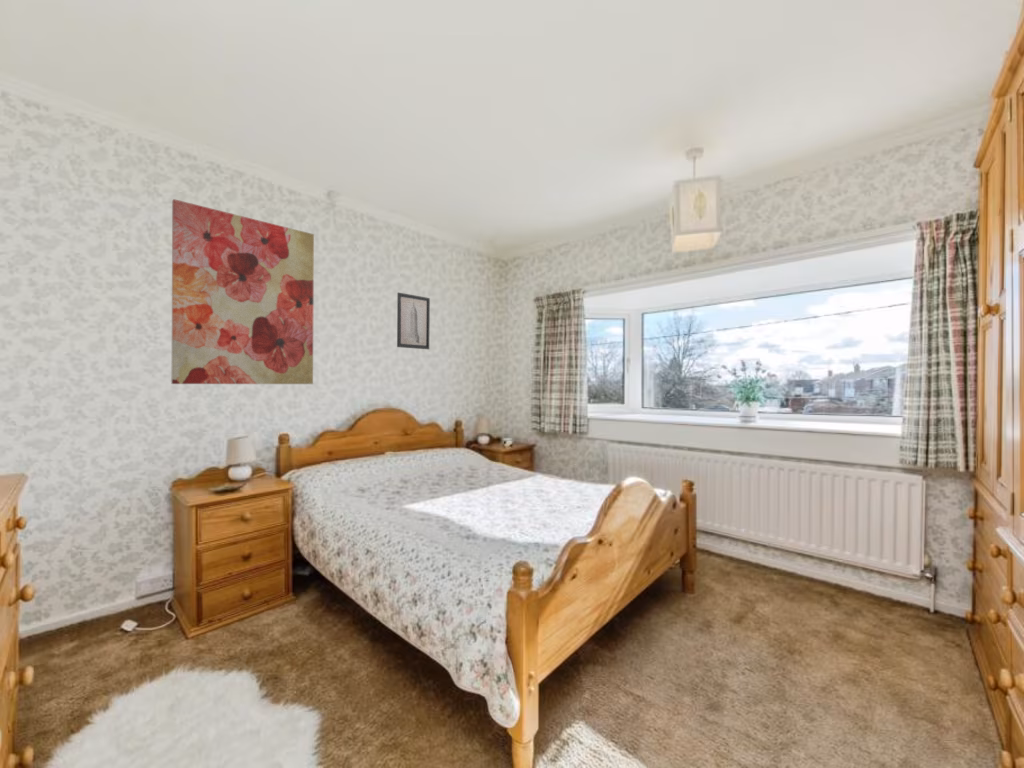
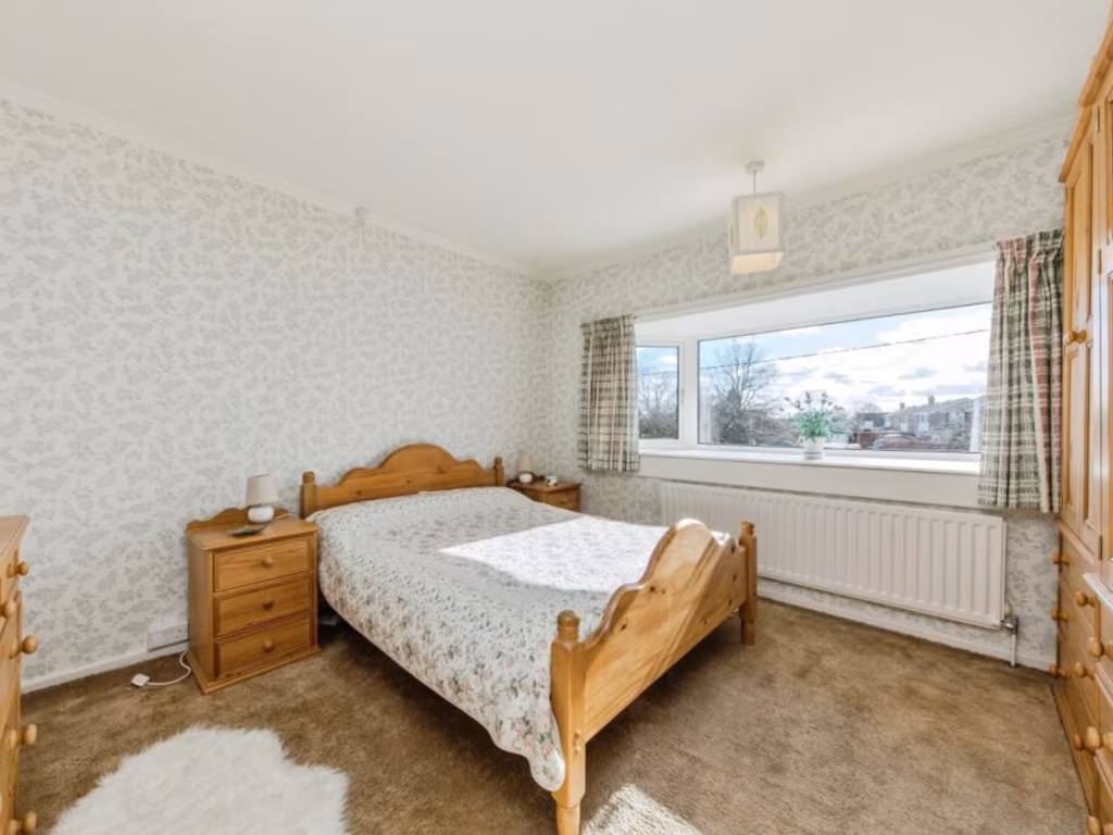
- wall art [396,292,431,350]
- wall art [170,198,315,385]
